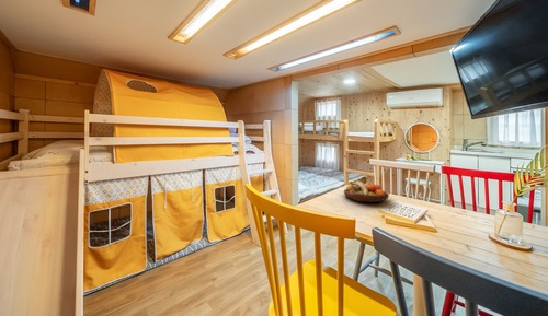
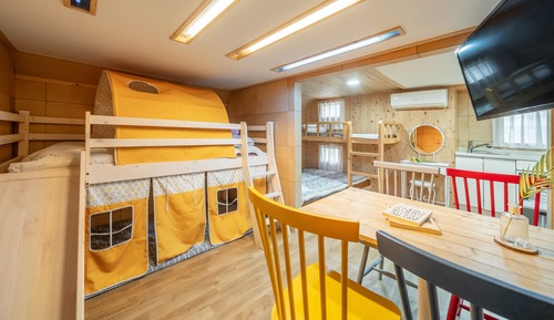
- fruit bowl [343,179,390,203]
